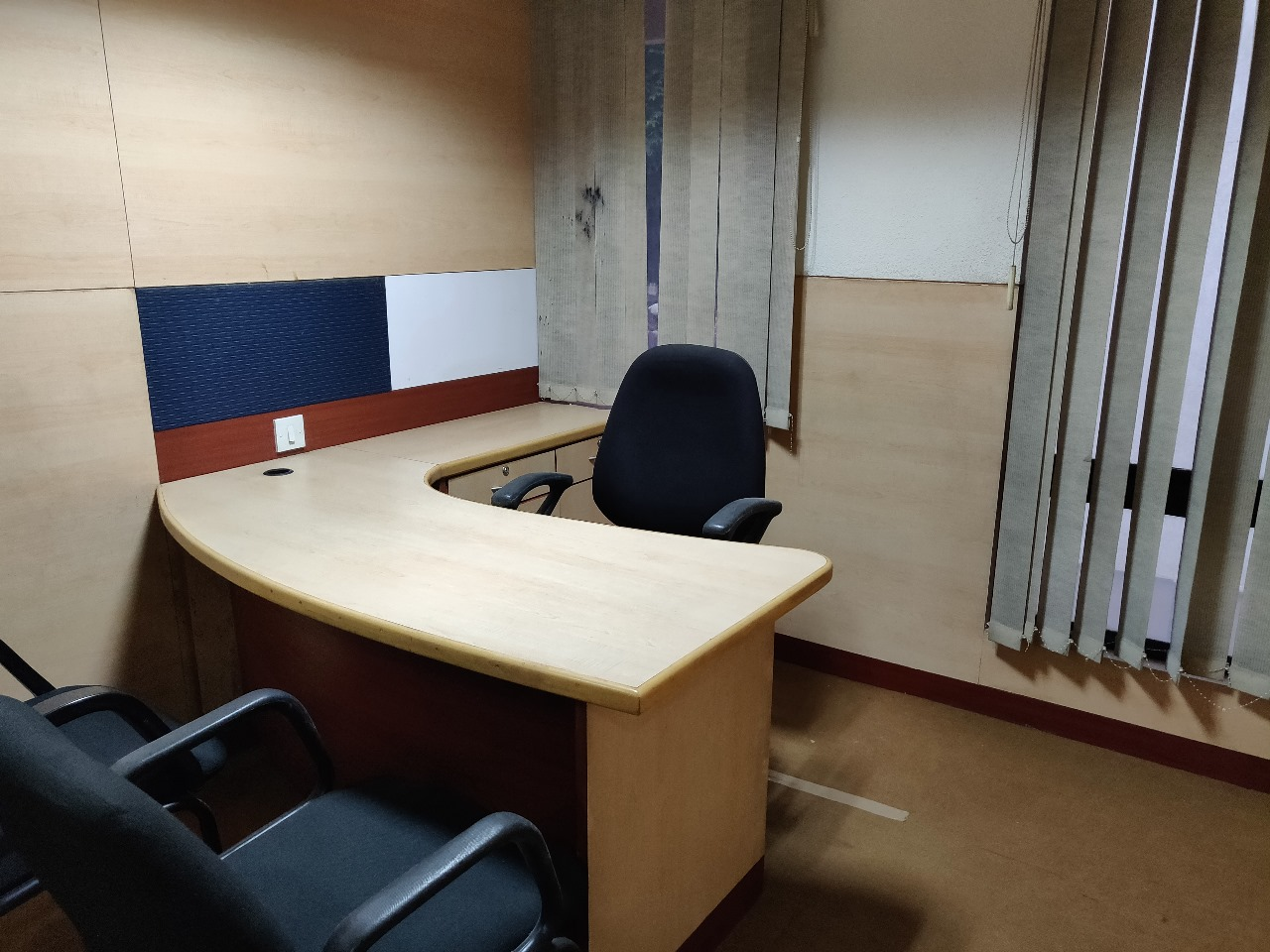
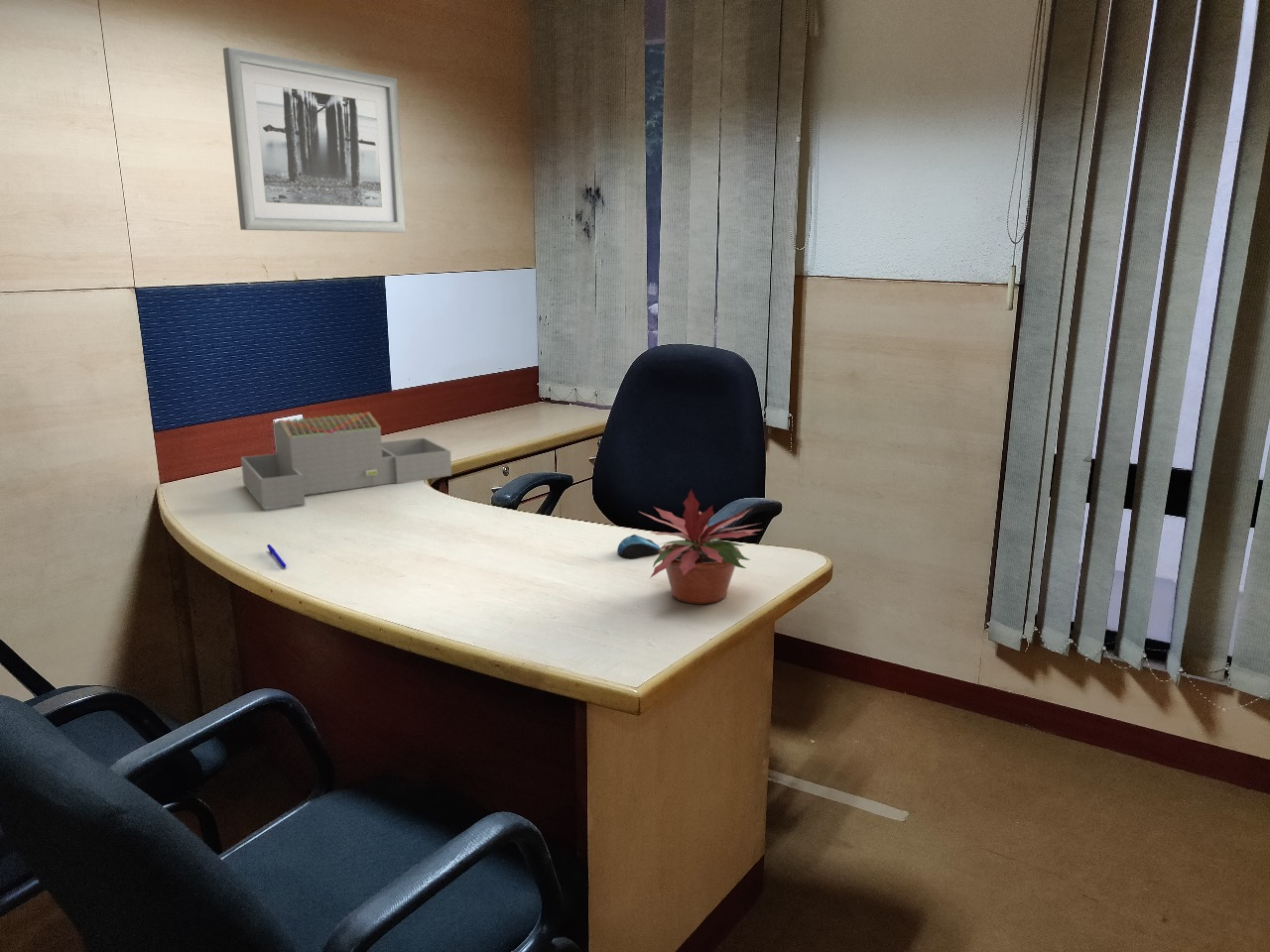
+ wall art [222,47,407,234]
+ computer mouse [616,534,661,559]
+ pen [266,543,287,568]
+ architectural model [240,411,452,510]
+ potted plant [639,488,763,605]
